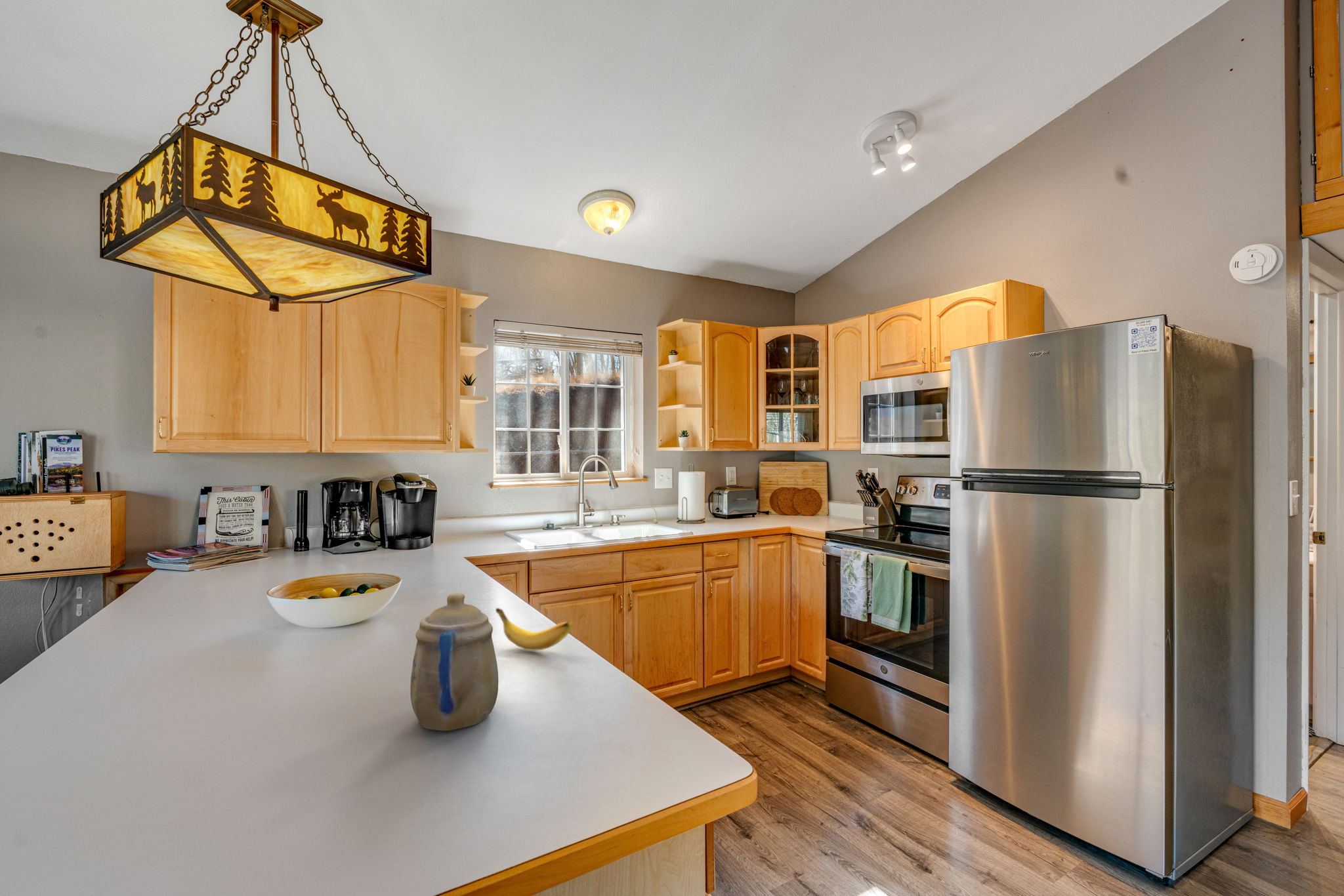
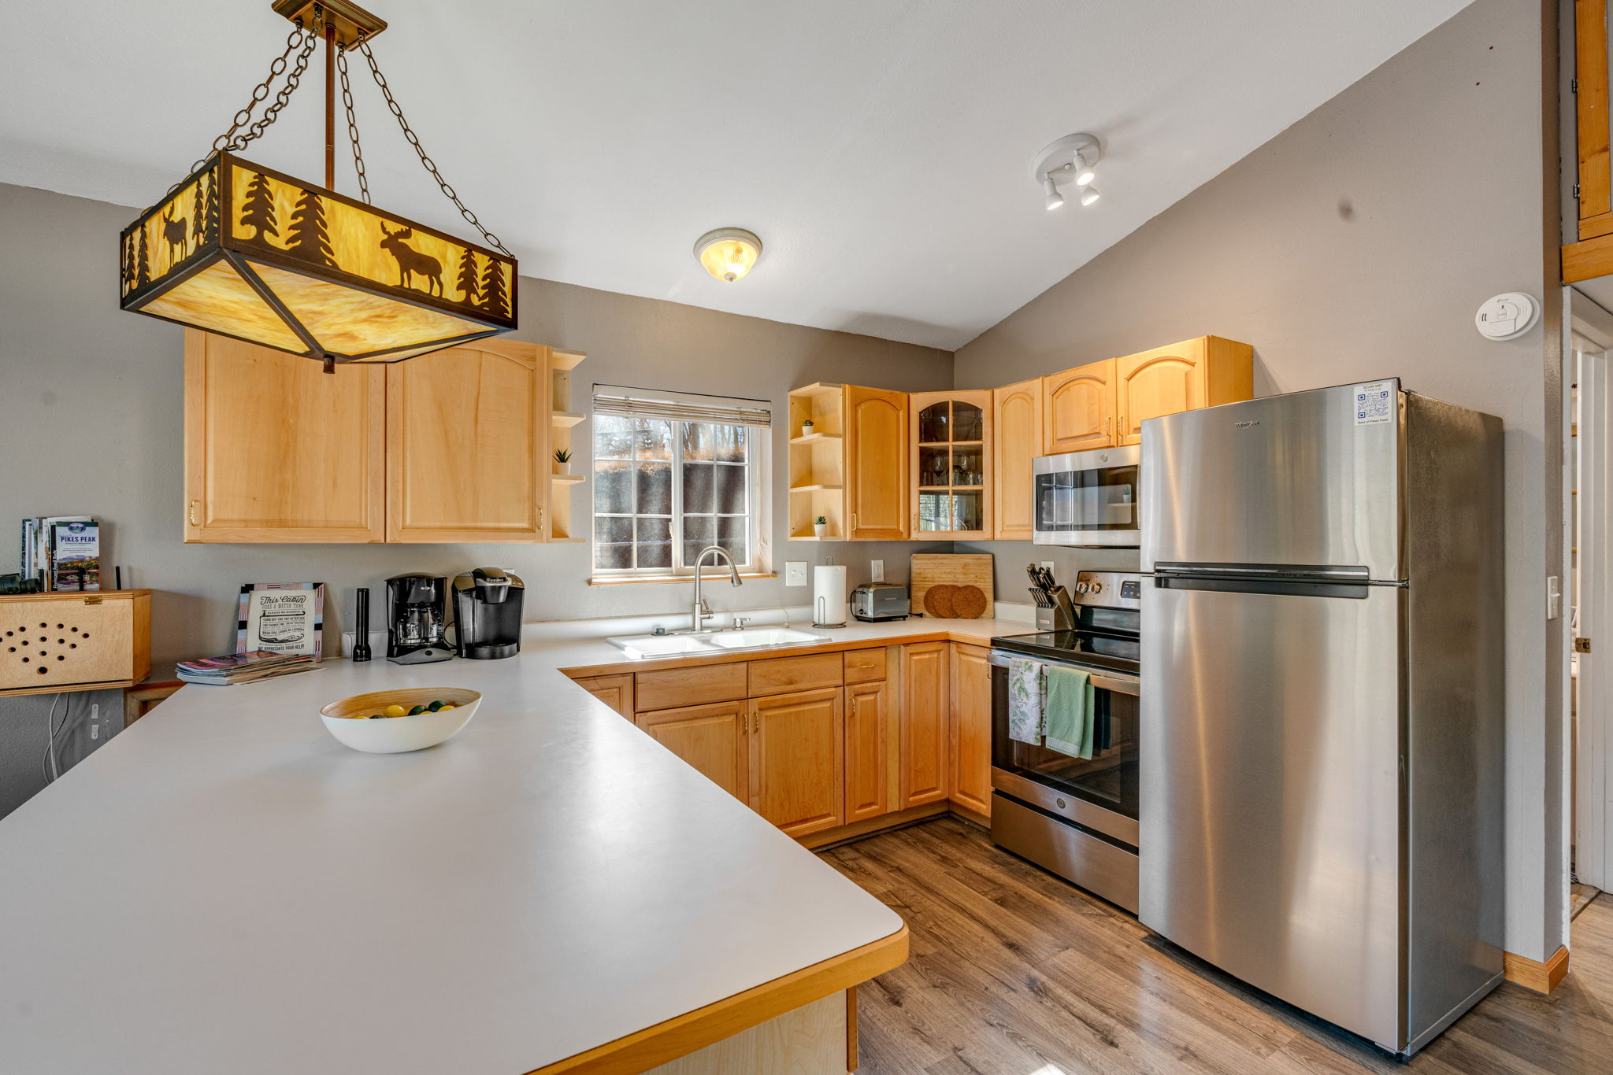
- banana [495,607,573,651]
- teapot [410,592,499,731]
